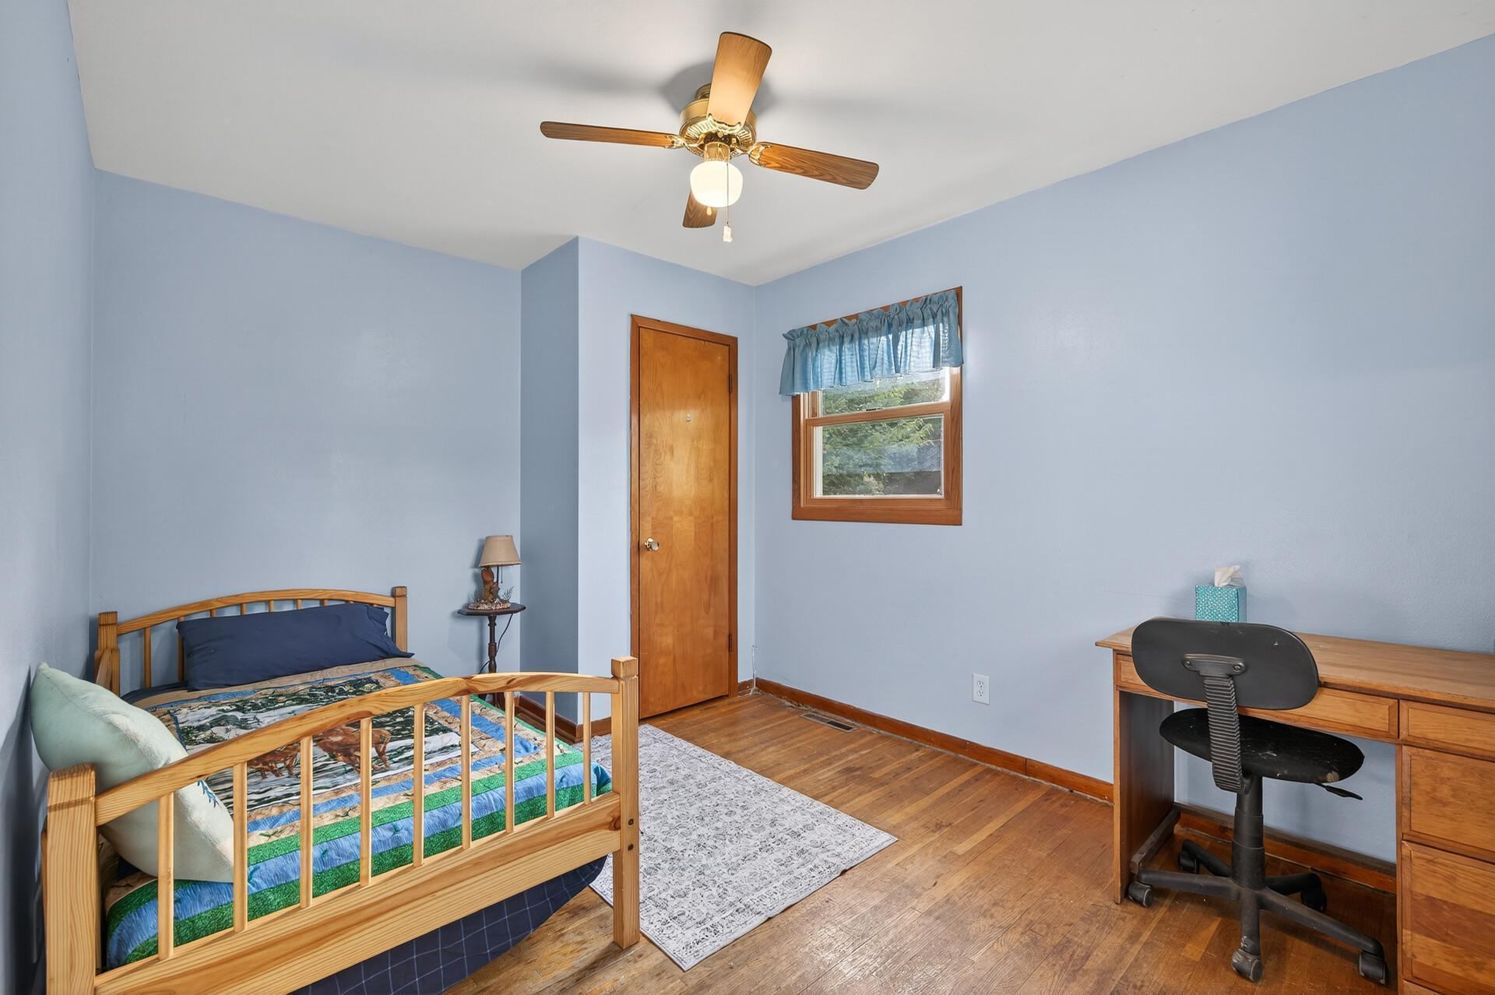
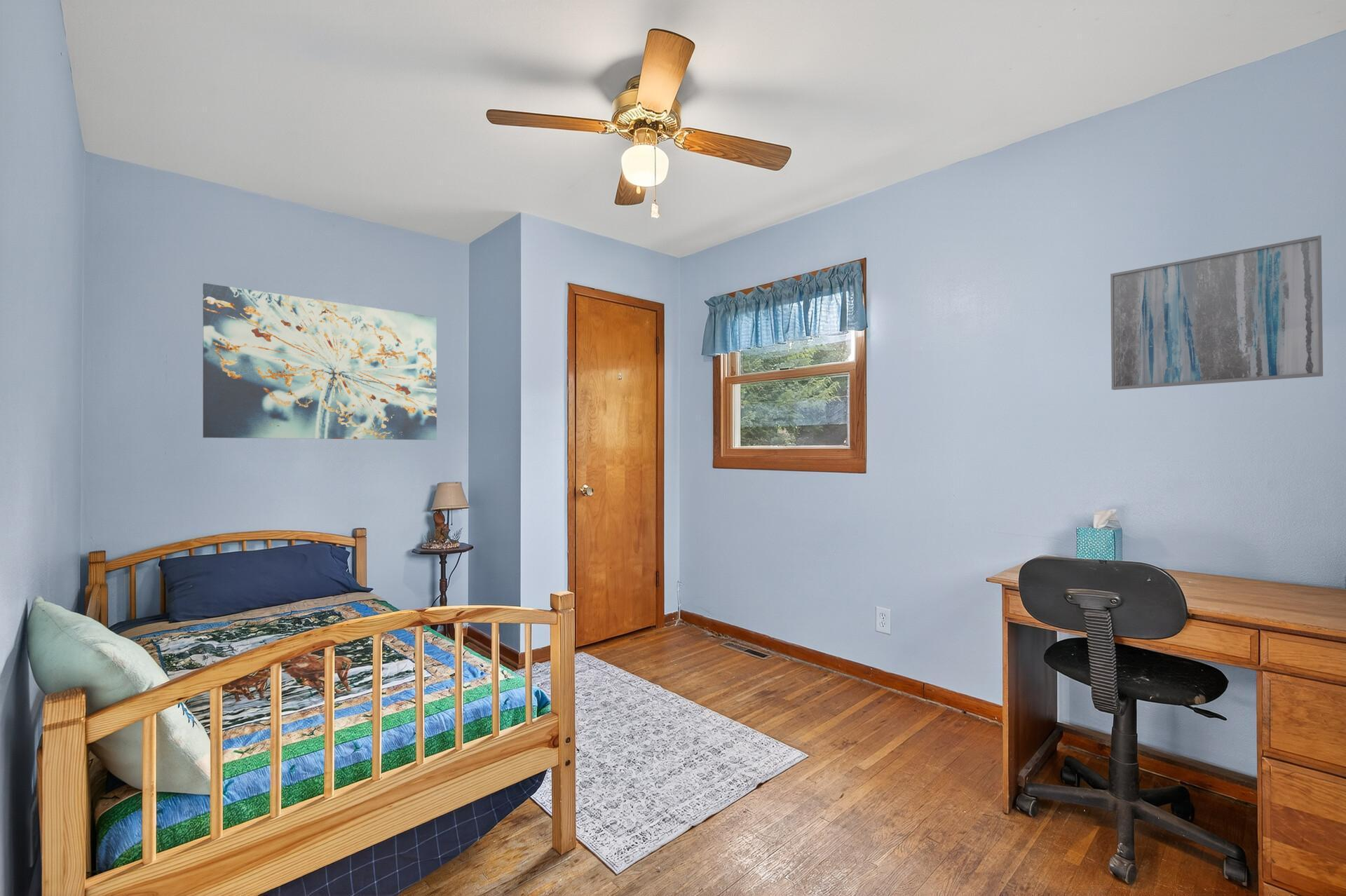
+ wall art [203,283,437,440]
+ wall art [1110,235,1324,391]
